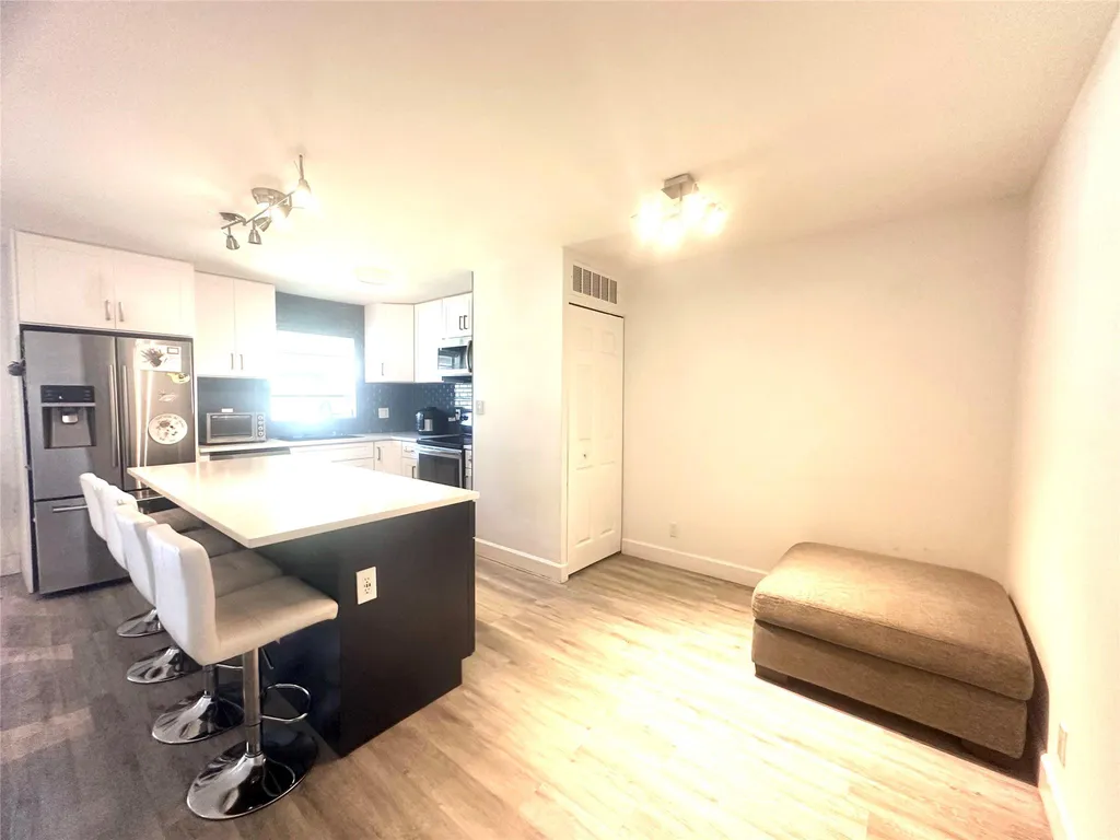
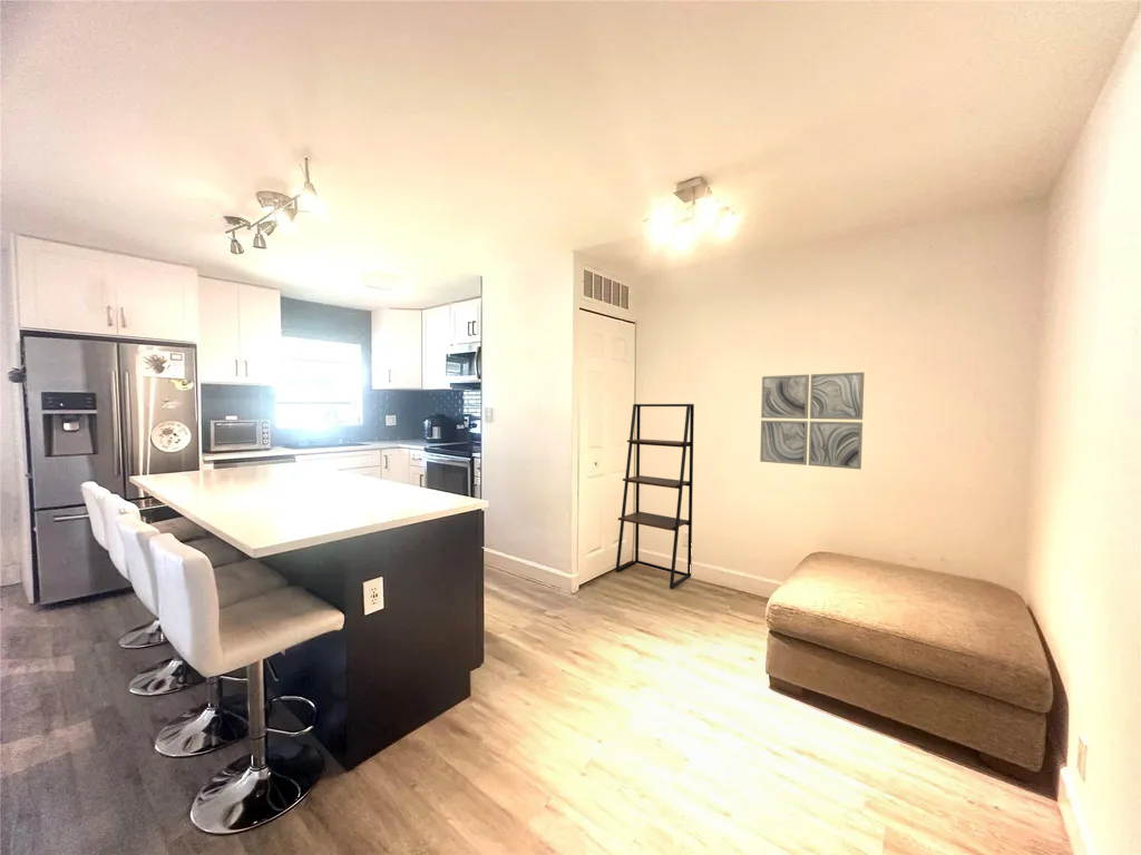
+ shelving unit [615,403,695,590]
+ wall art [759,371,866,471]
